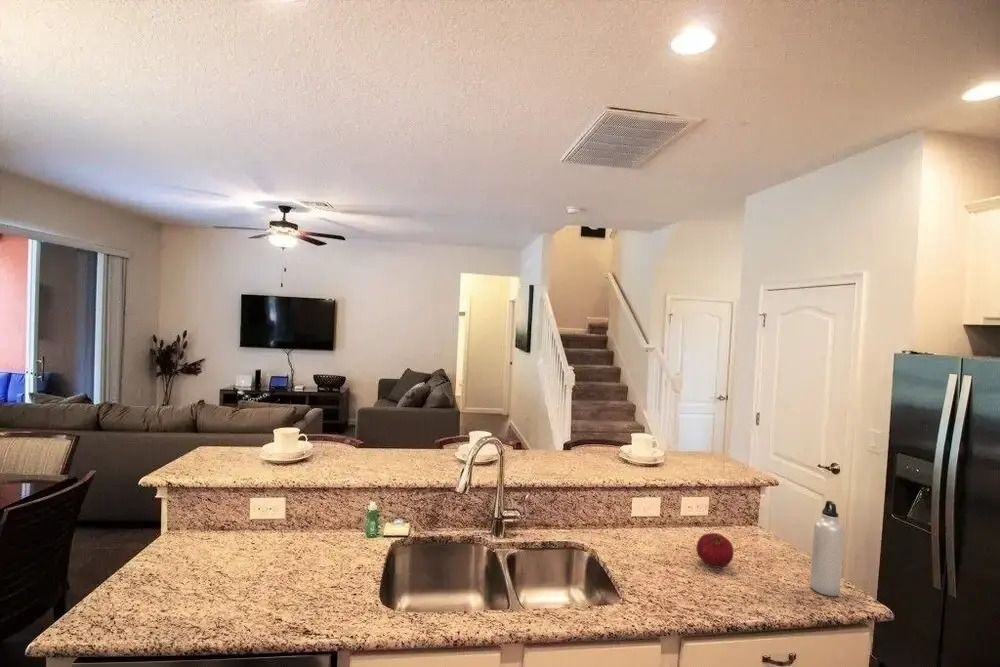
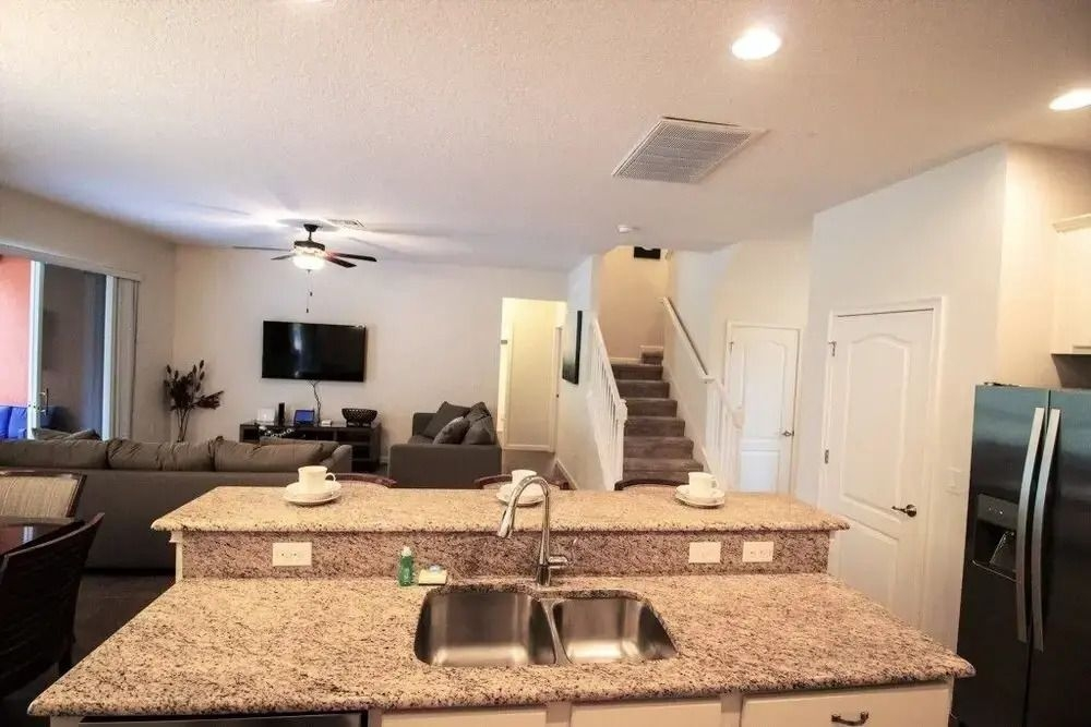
- fruit [695,532,735,568]
- water bottle [809,500,845,597]
